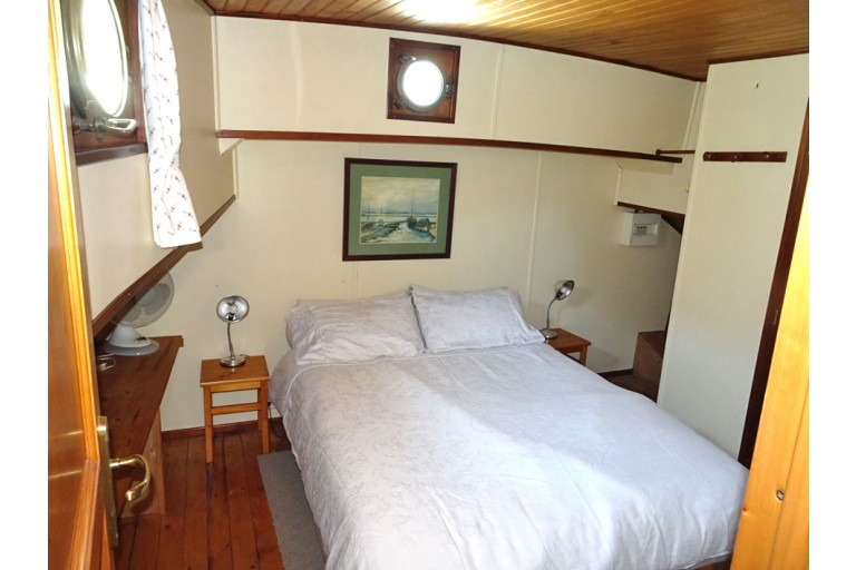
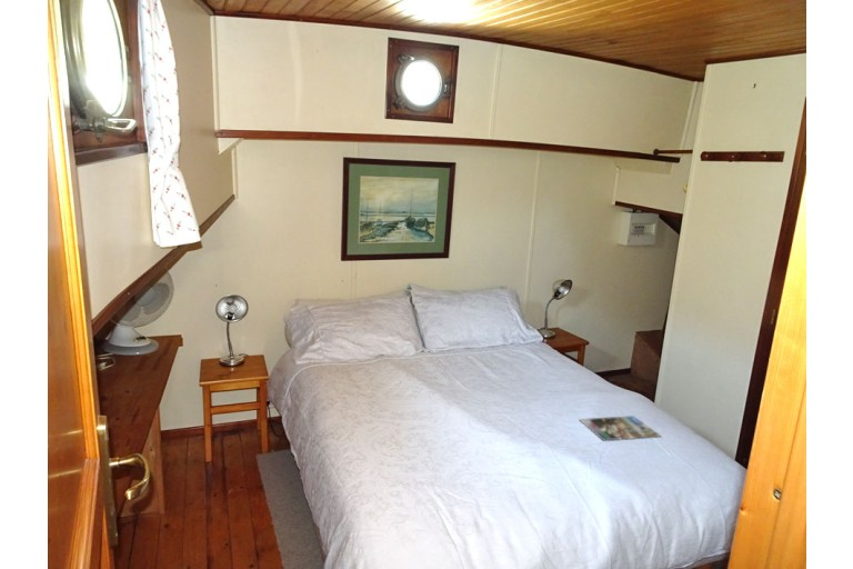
+ magazine [578,415,663,442]
